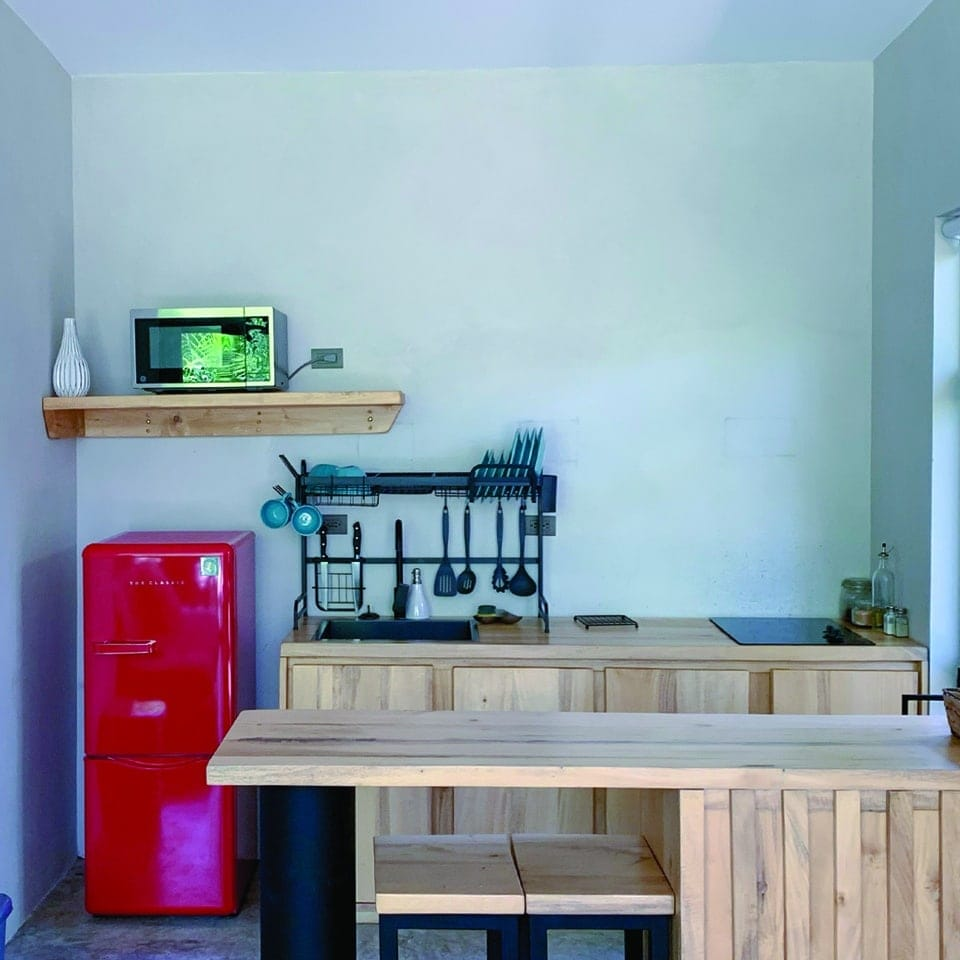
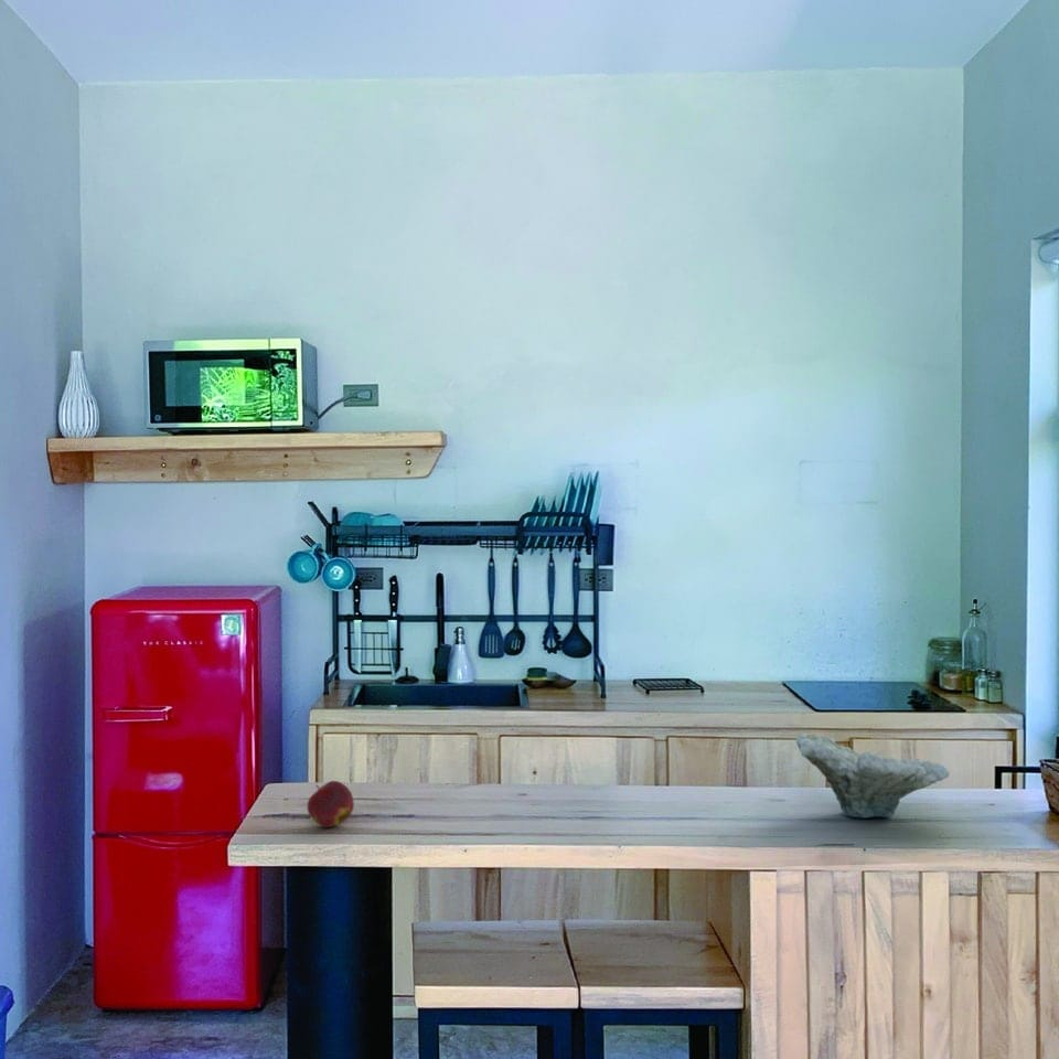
+ decorative bowl [794,732,951,820]
+ apple [307,780,355,828]
